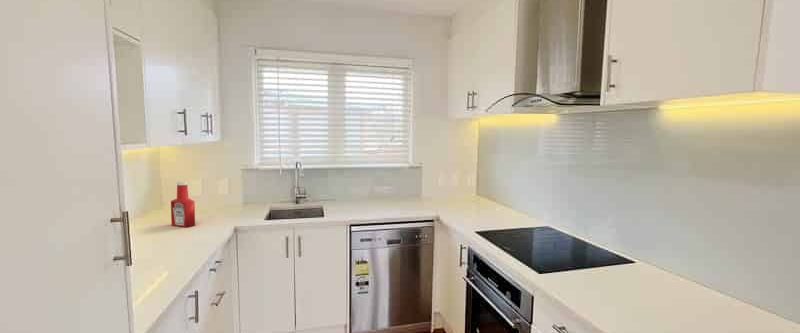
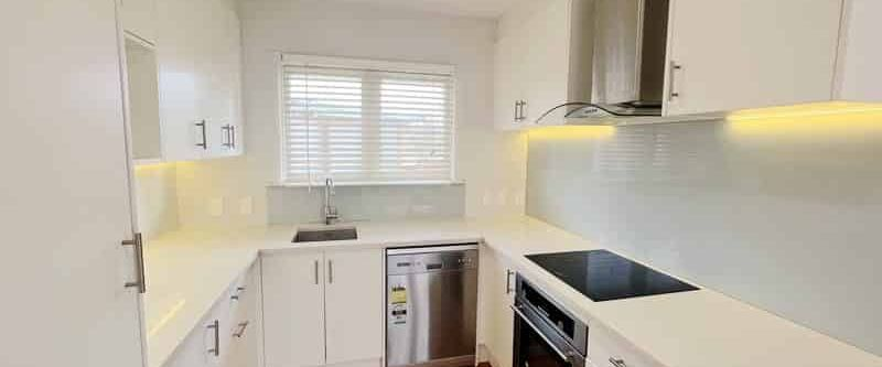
- soap bottle [170,180,196,228]
